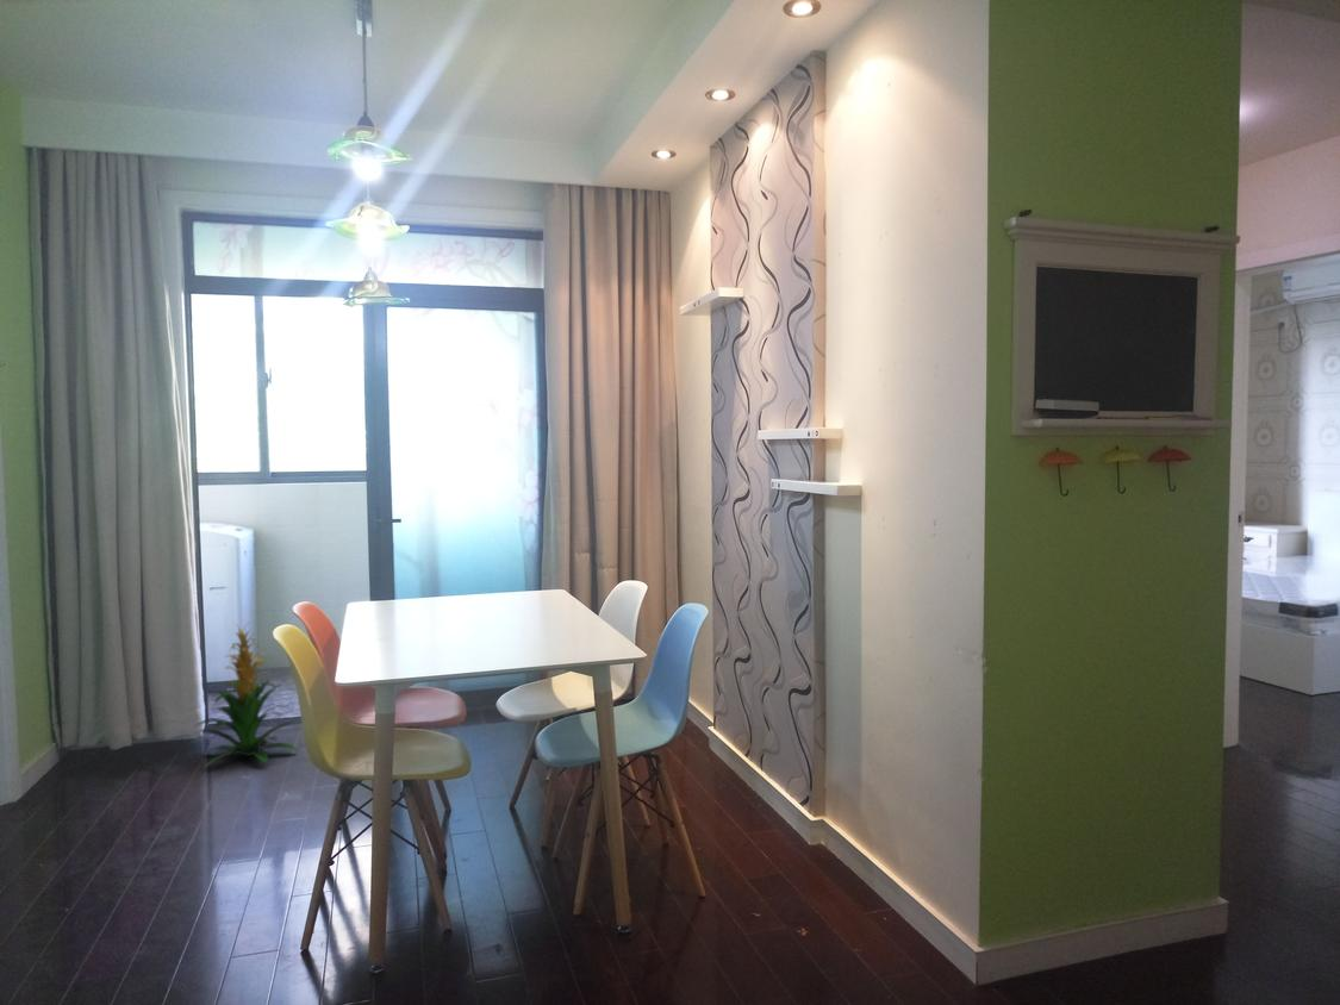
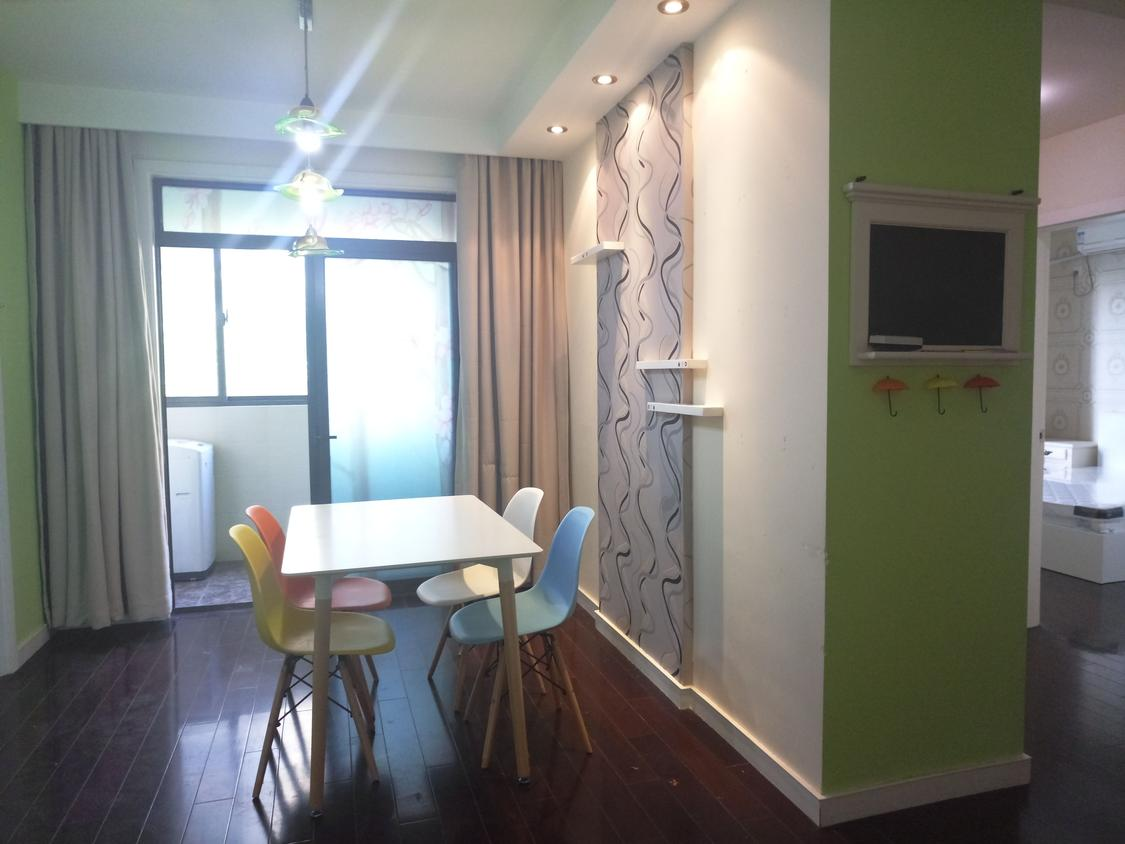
- indoor plant [194,622,299,767]
